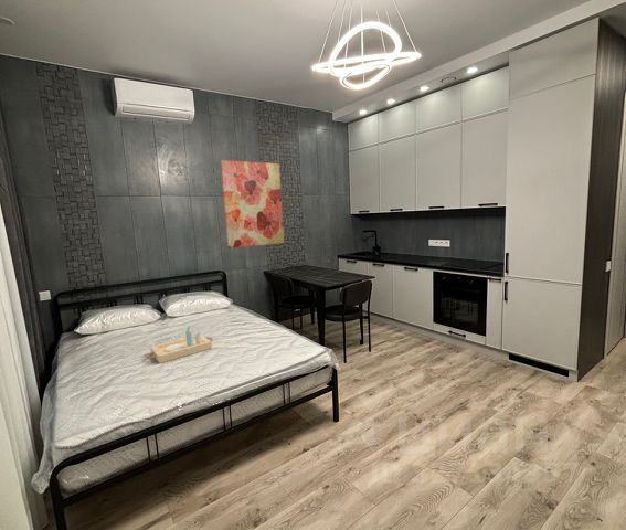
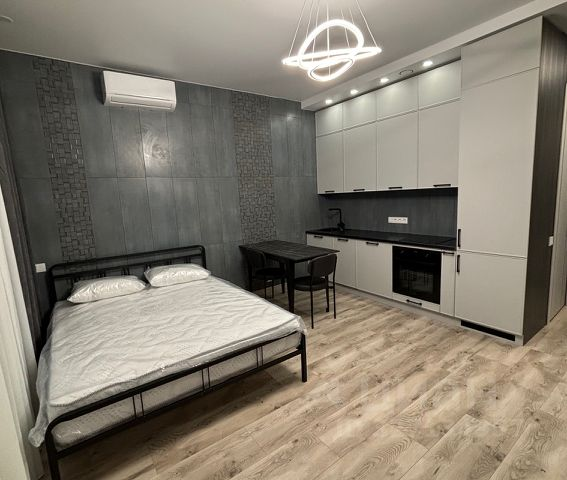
- serving tray [146,326,214,364]
- wall art [220,159,285,250]
